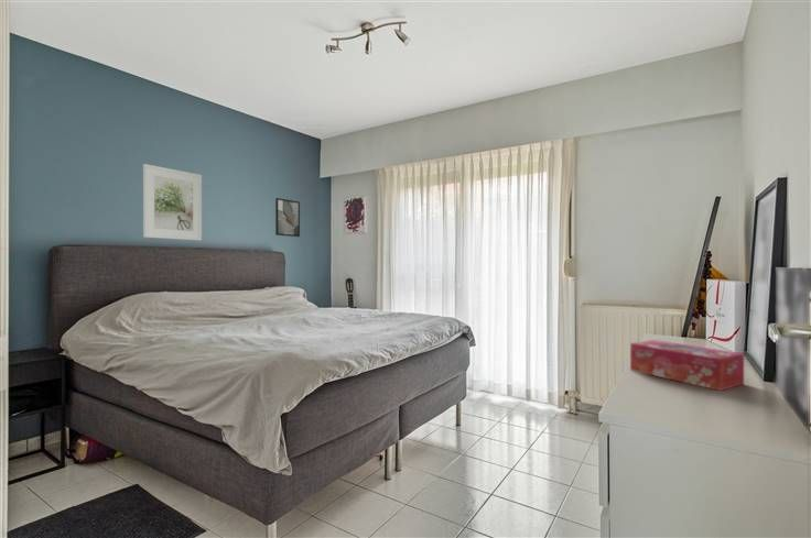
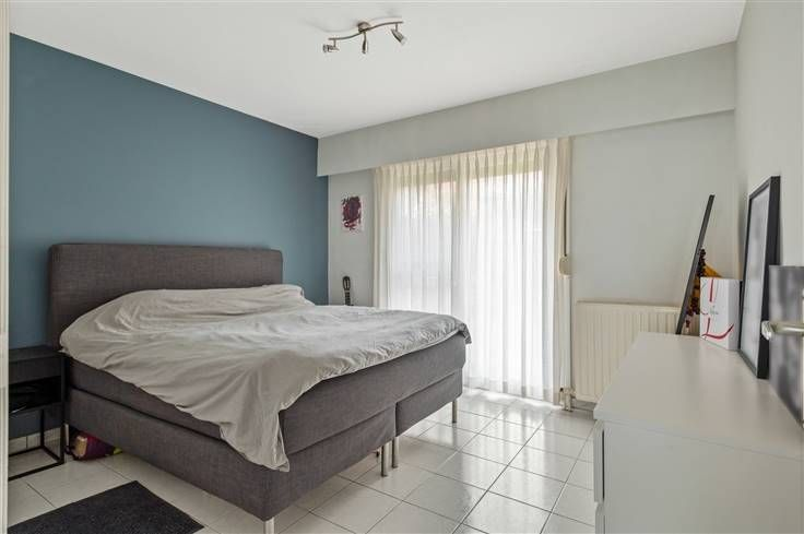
- tissue box [629,339,745,392]
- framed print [274,197,301,238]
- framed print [142,163,203,241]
